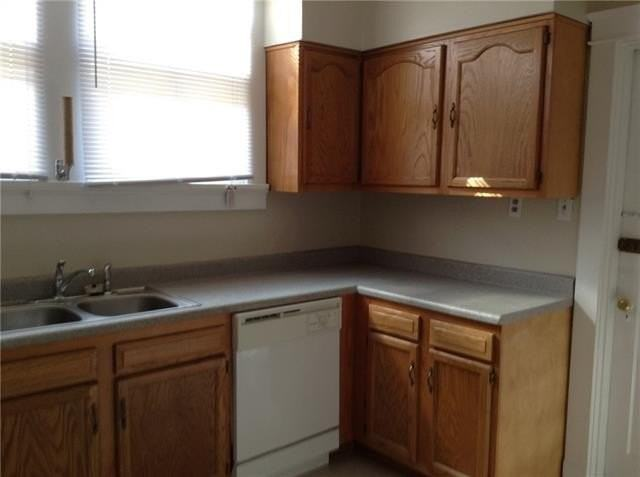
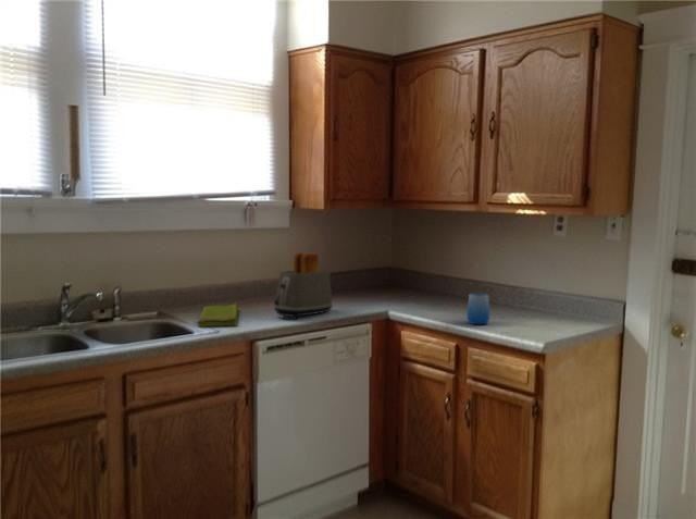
+ dish towel [196,302,239,328]
+ cup [465,292,490,325]
+ toaster [273,251,334,321]
